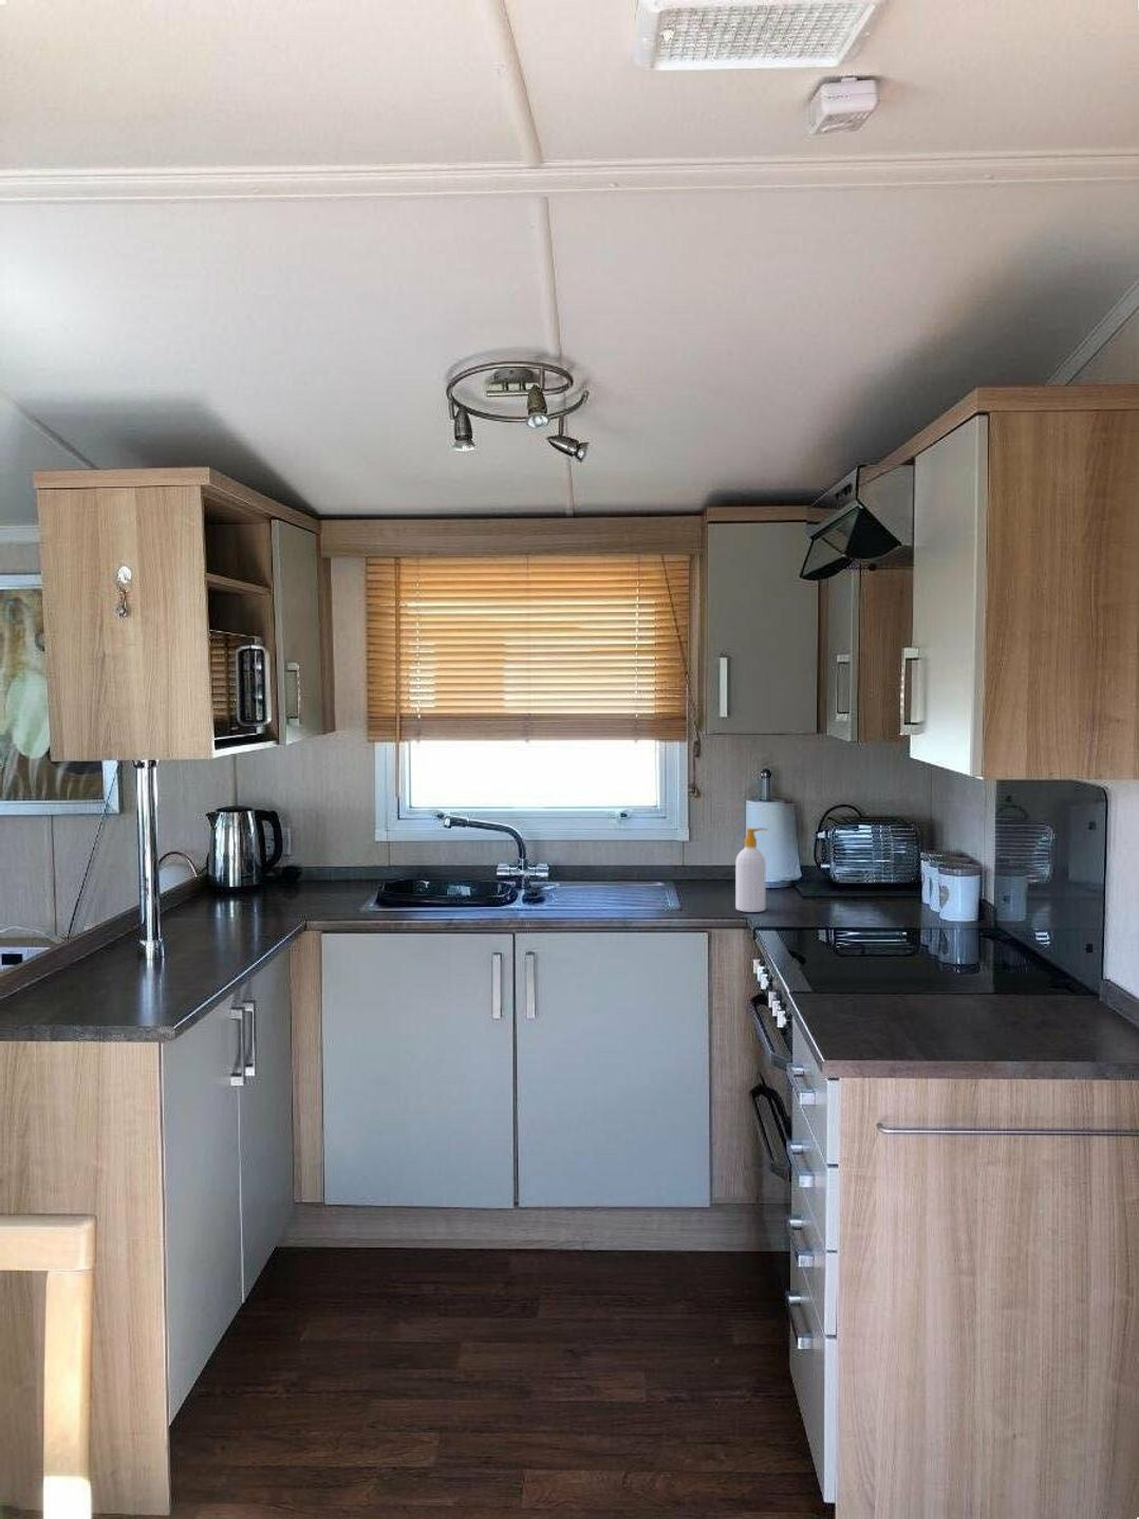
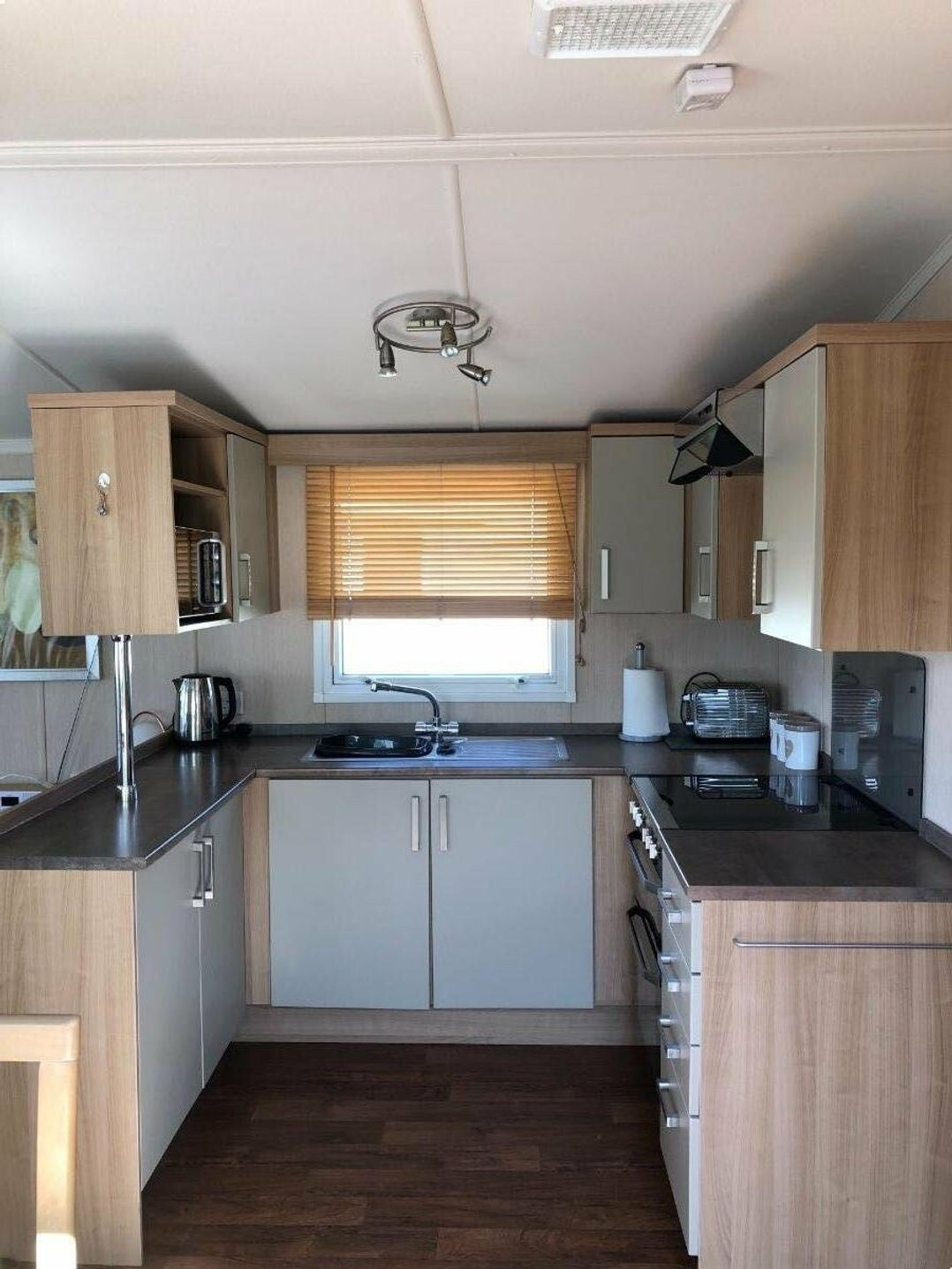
- soap bottle [735,827,769,913]
